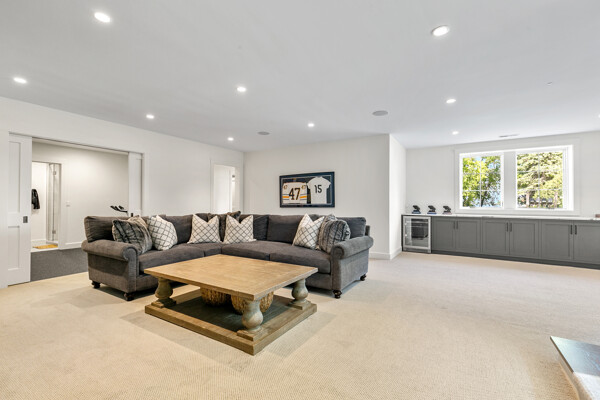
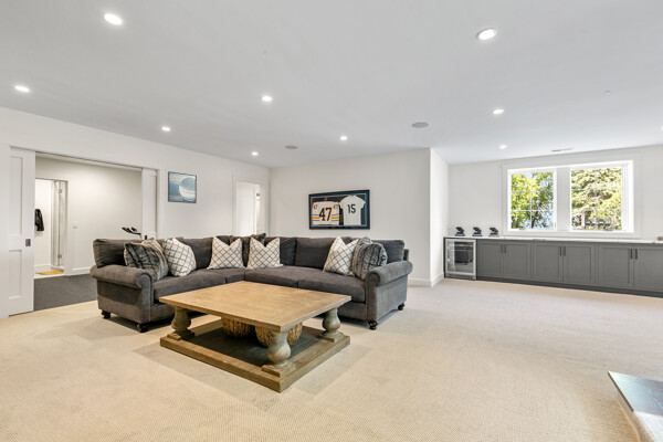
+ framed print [167,170,198,204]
